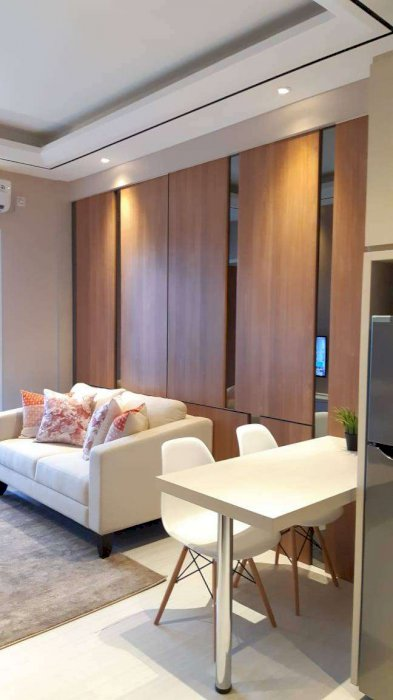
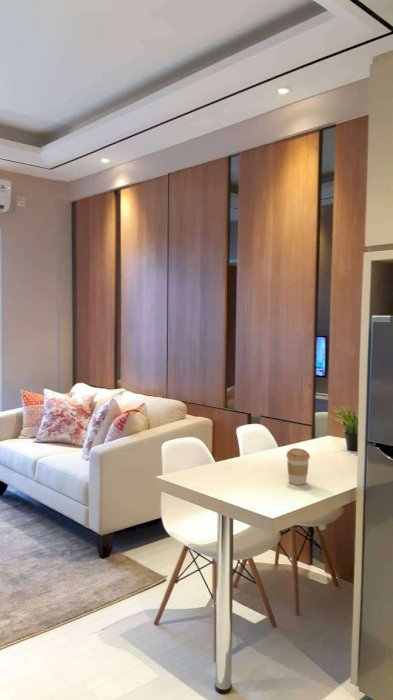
+ coffee cup [285,447,311,486]
